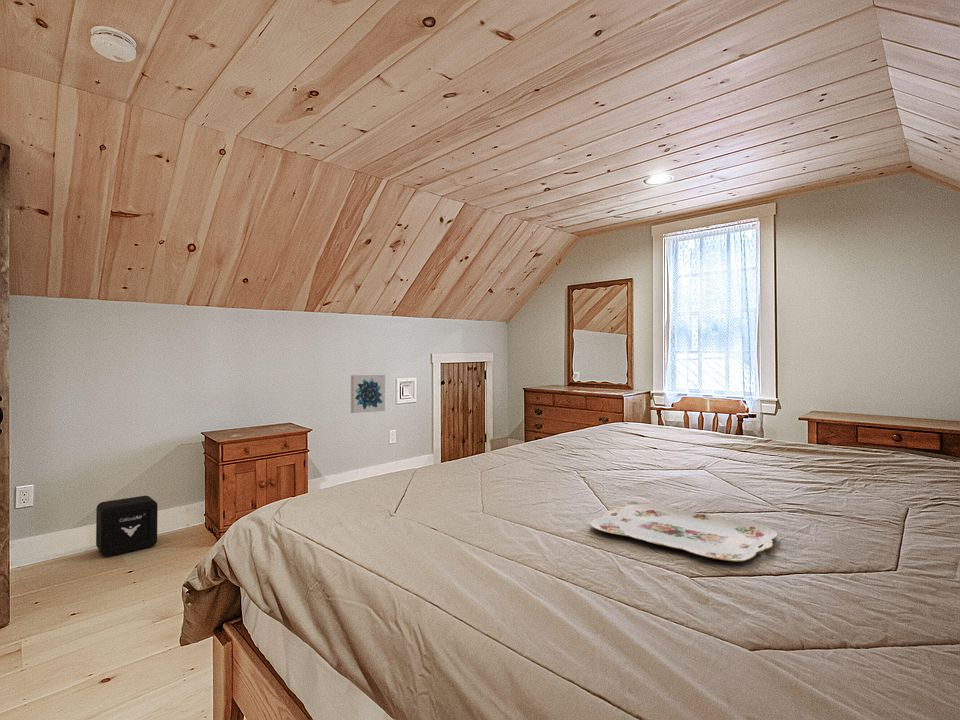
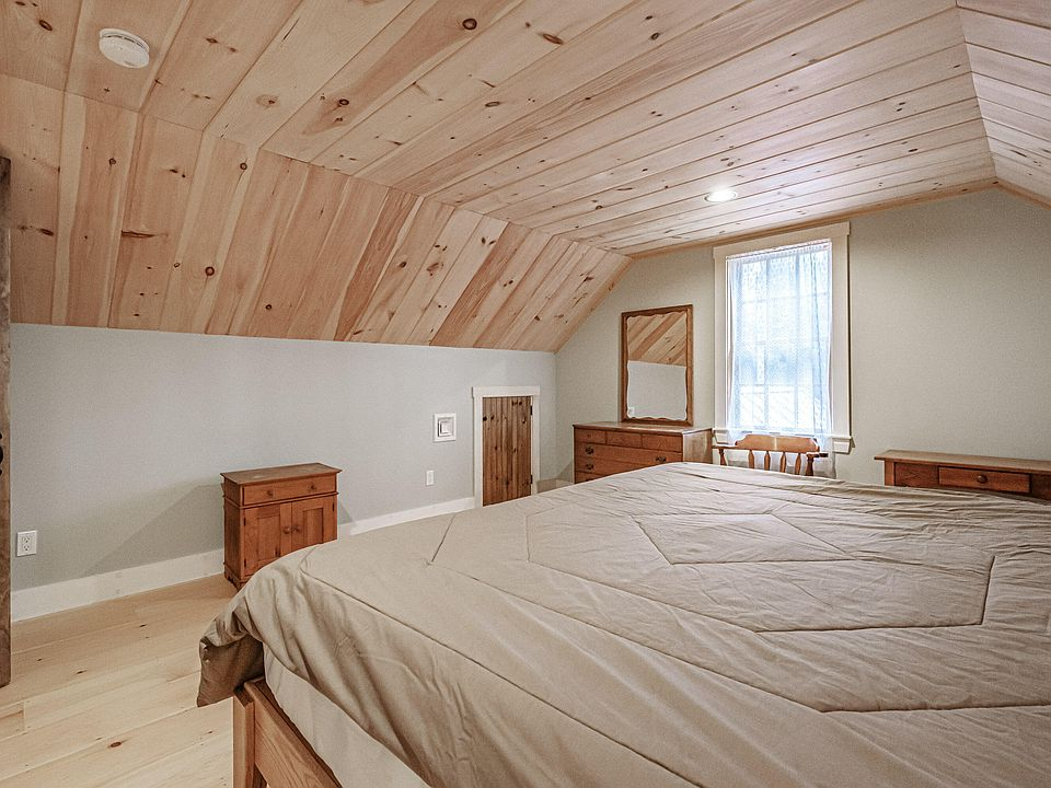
- serving tray [589,503,778,562]
- air purifier [95,495,159,557]
- wall art [350,374,386,414]
